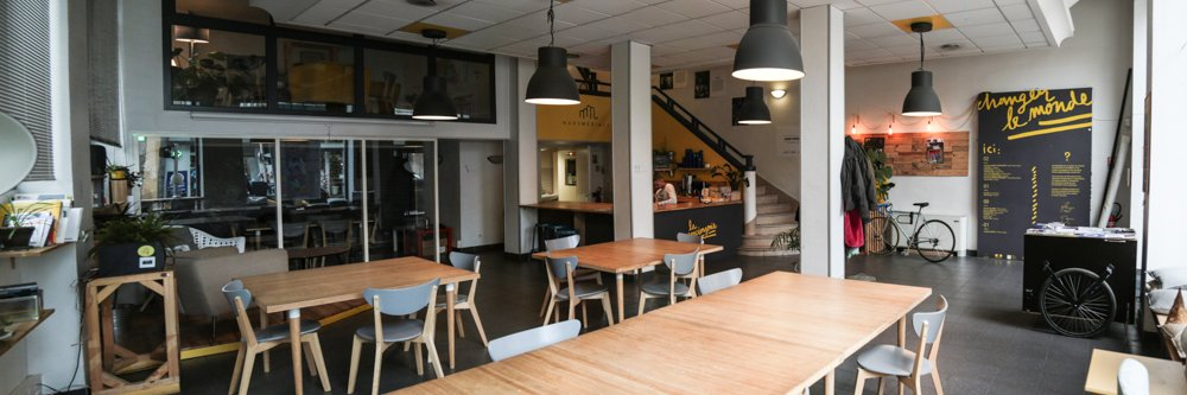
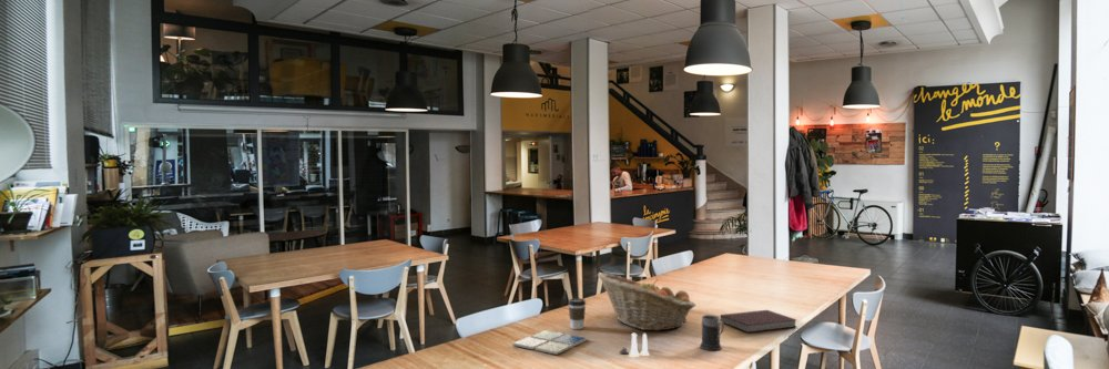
+ coffee cup [567,297,587,330]
+ salt and pepper shaker set [619,332,650,358]
+ fruit basket [597,271,696,331]
+ drink coaster [511,329,589,356]
+ notebook [720,309,798,334]
+ mug [699,314,725,351]
